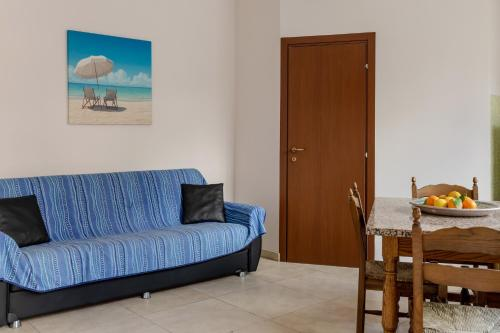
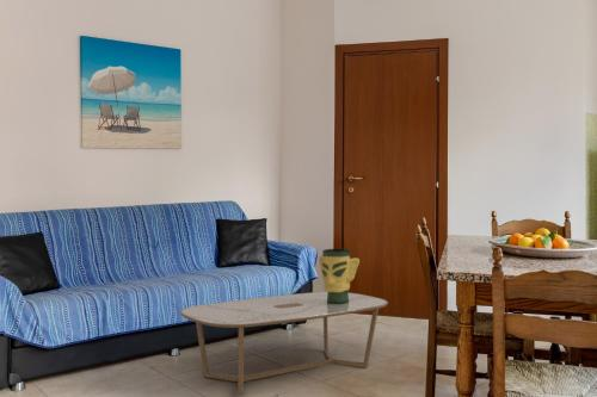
+ coffee table [178,291,389,396]
+ vase [318,248,361,304]
